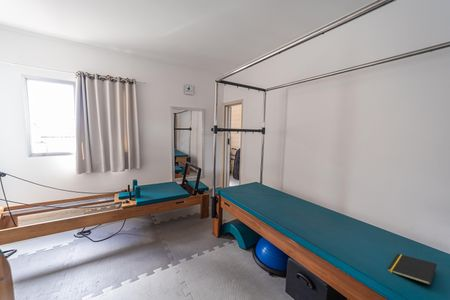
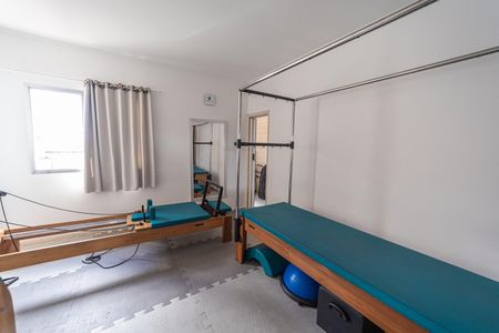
- notepad [387,253,438,286]
